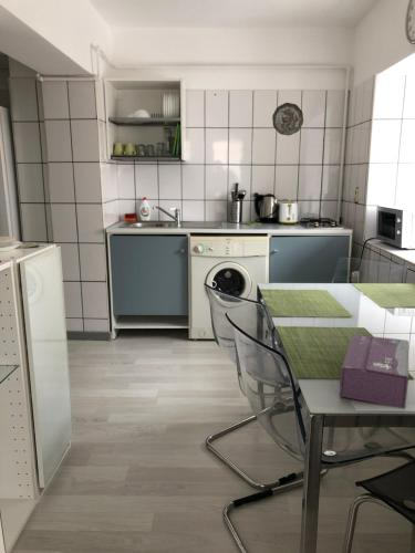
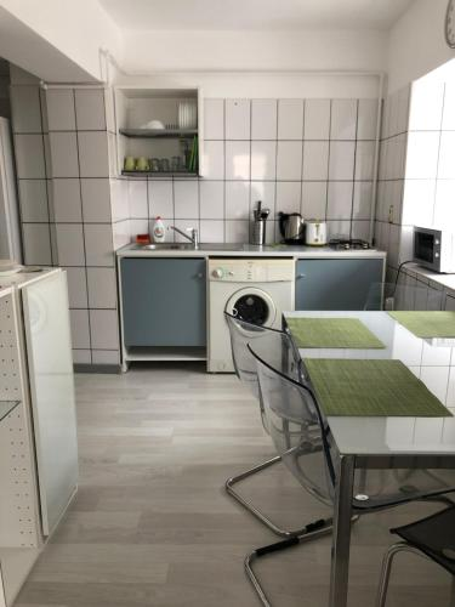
- tissue box [339,333,409,410]
- decorative plate [271,102,304,137]
